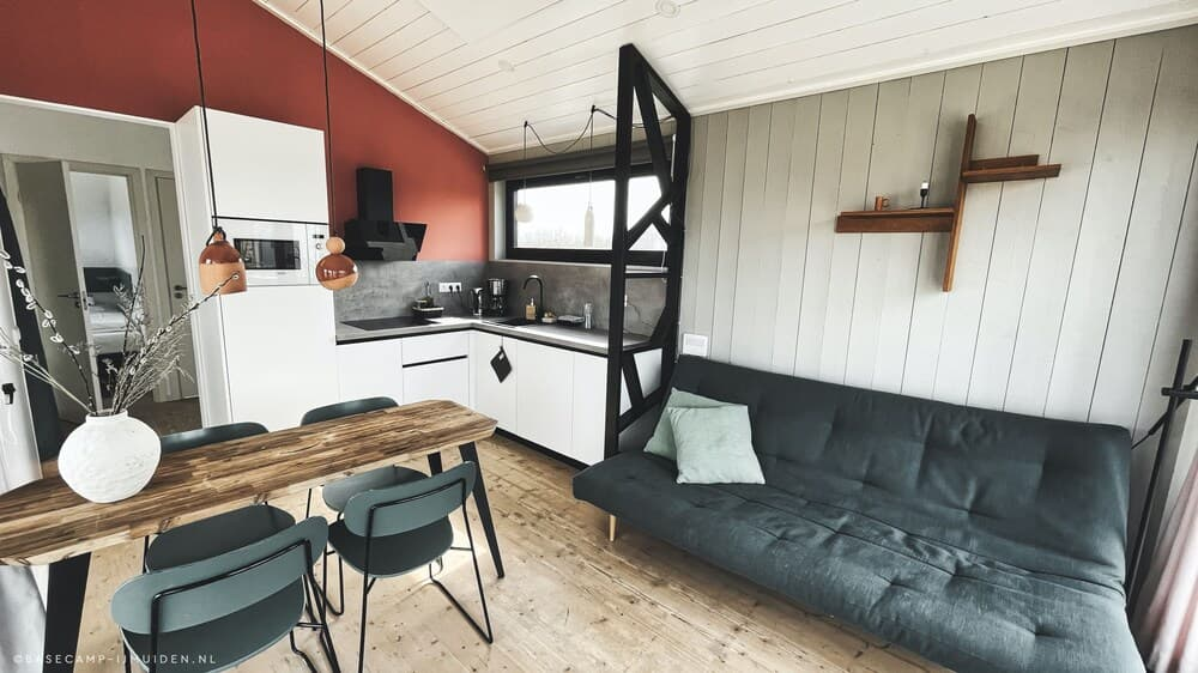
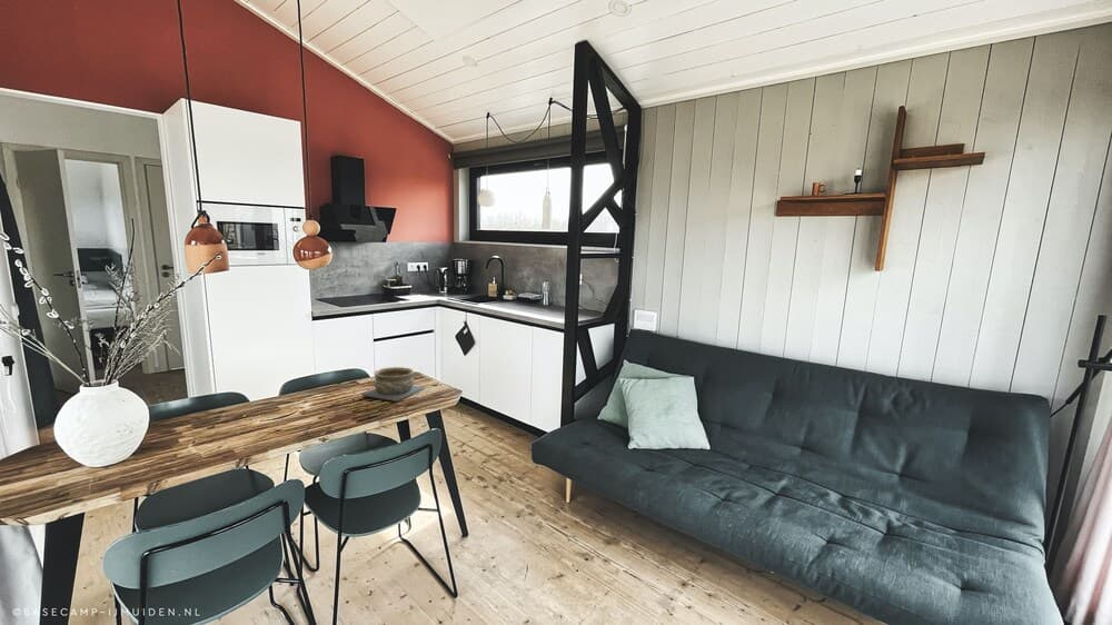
+ bowl [361,366,426,403]
